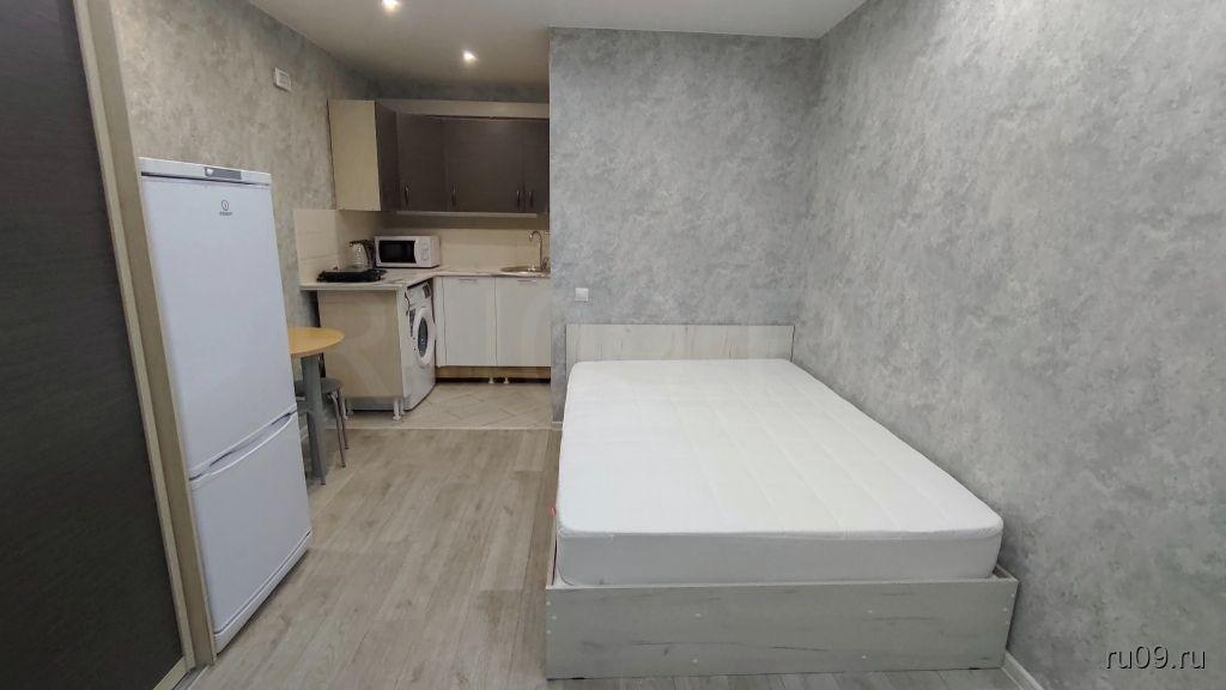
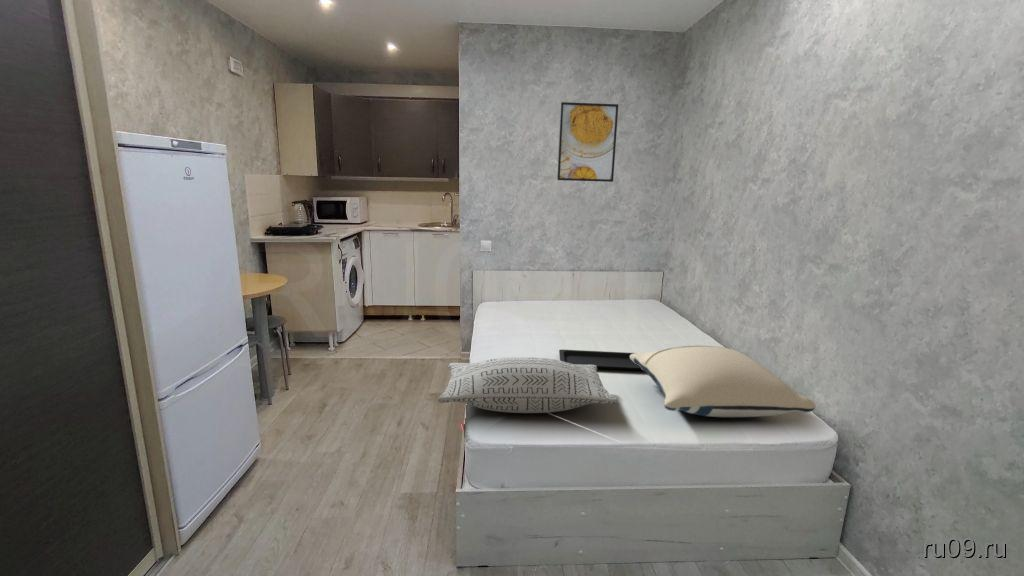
+ pillow [437,356,619,414]
+ pillow [630,345,817,418]
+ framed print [556,101,619,183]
+ serving tray [558,349,644,372]
